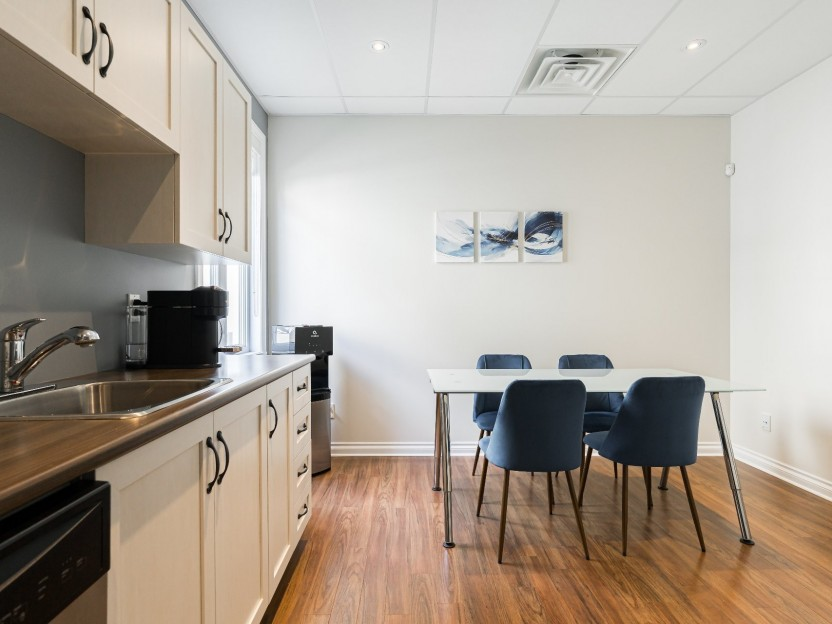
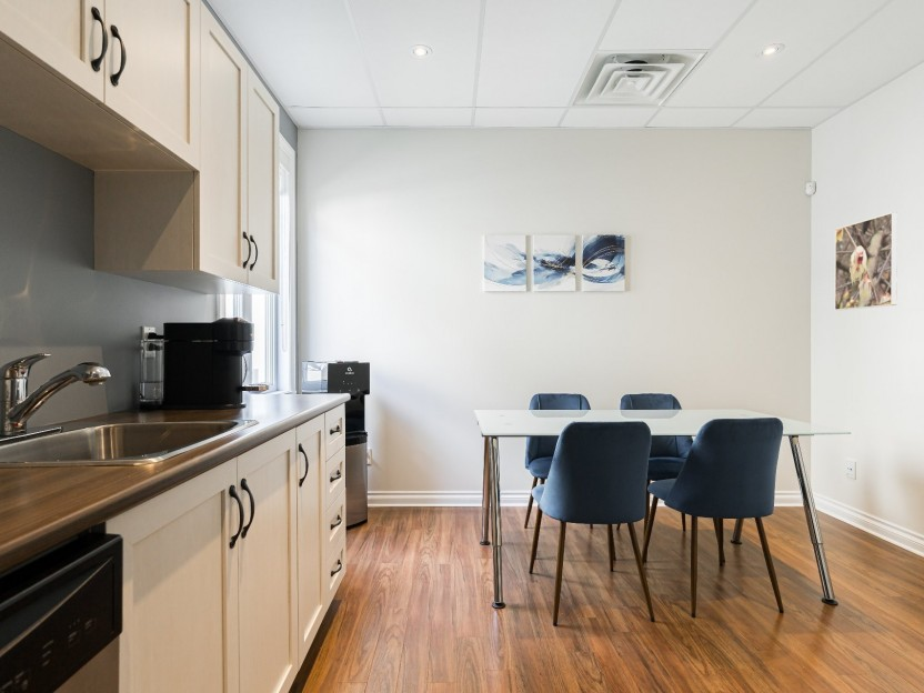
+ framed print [834,211,898,311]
